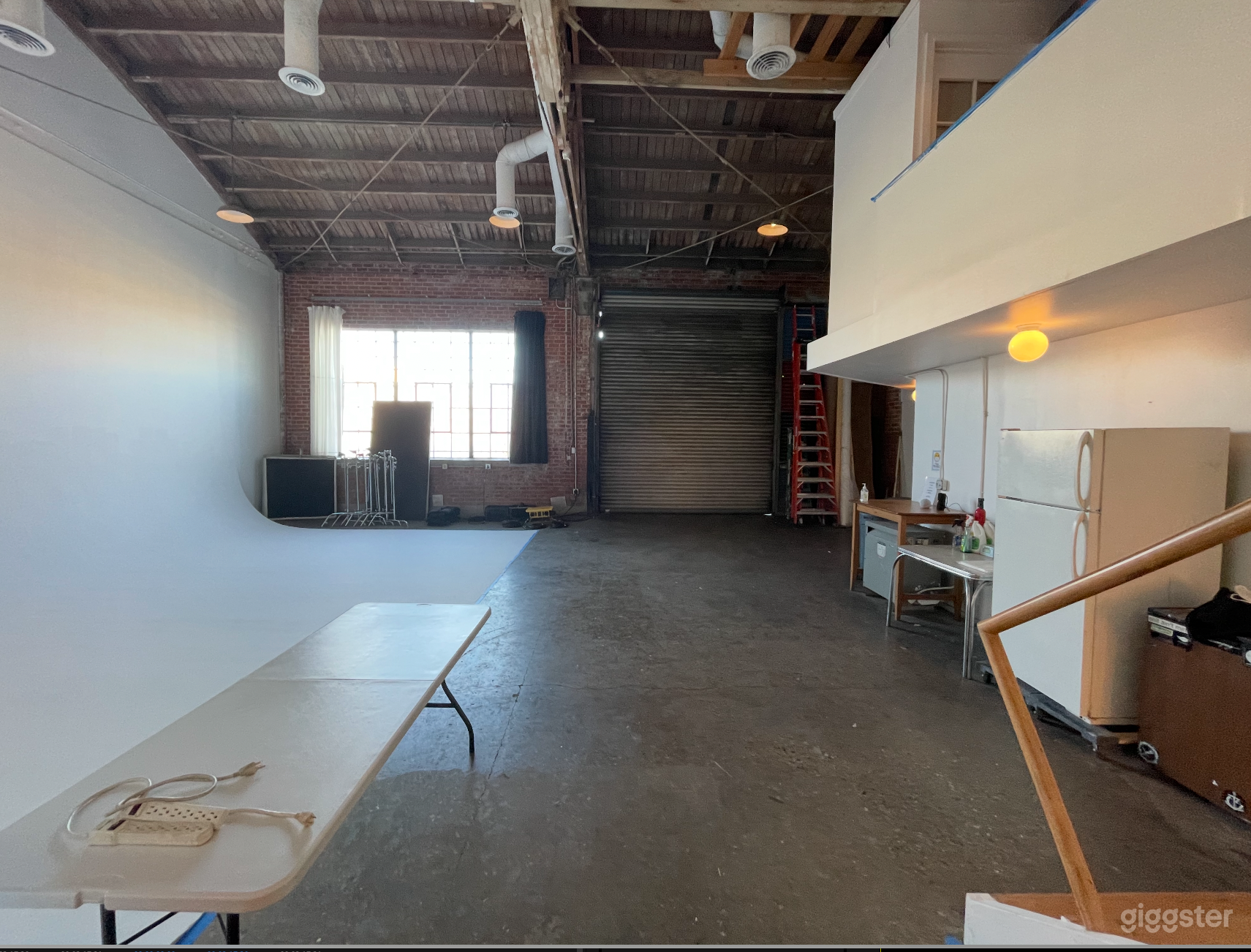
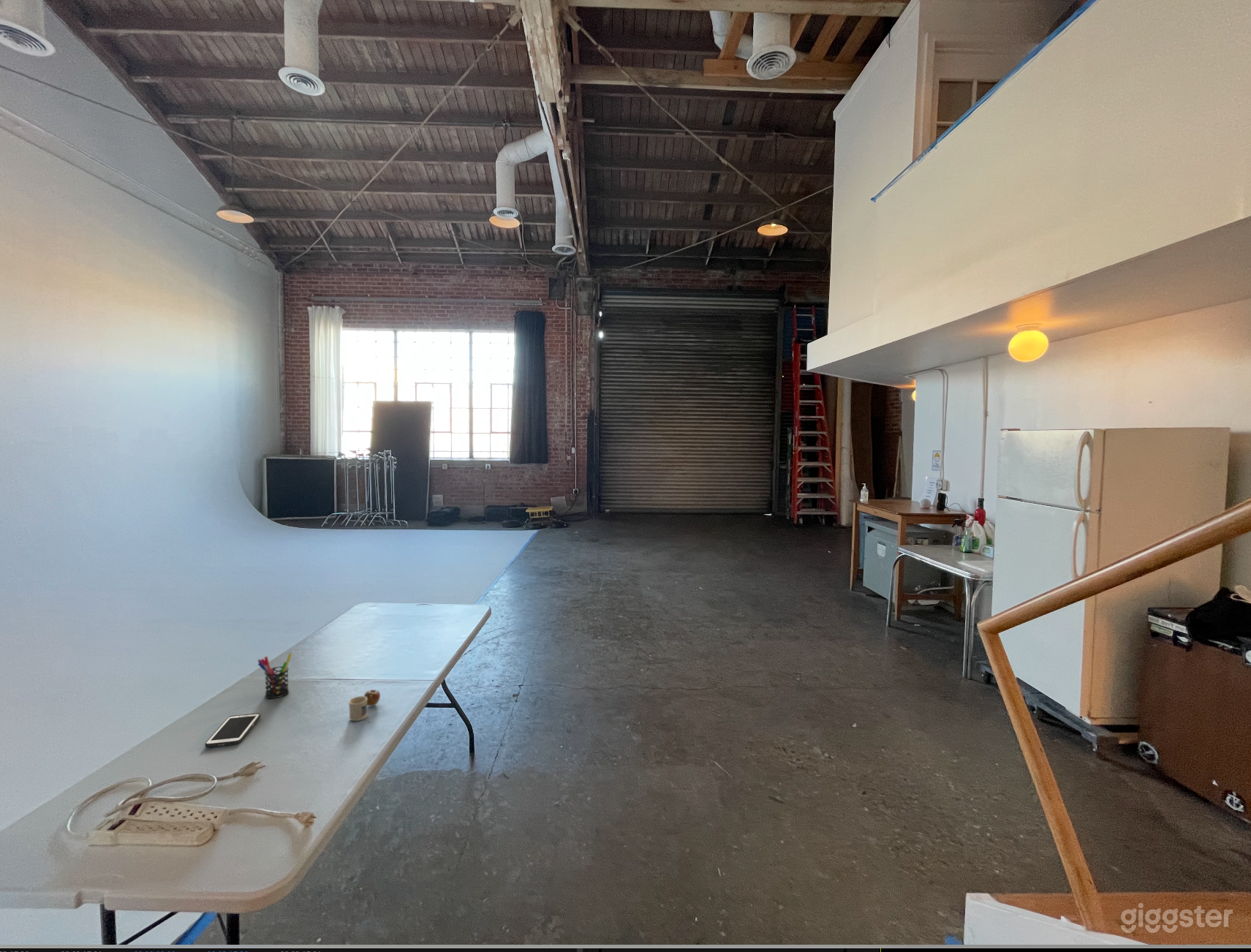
+ pen holder [257,652,292,699]
+ mug [348,689,381,722]
+ cell phone [205,712,261,748]
